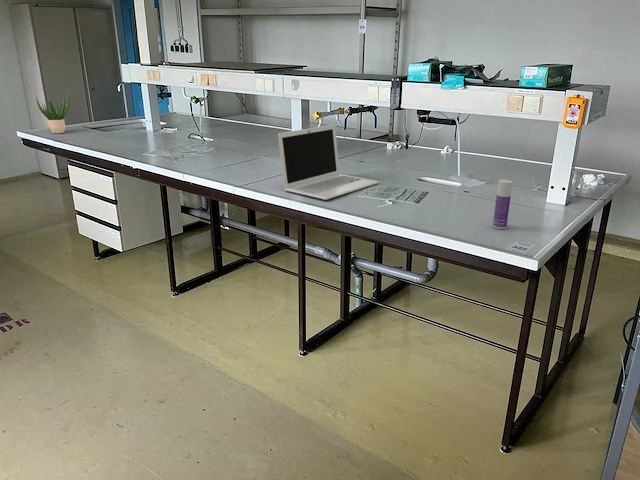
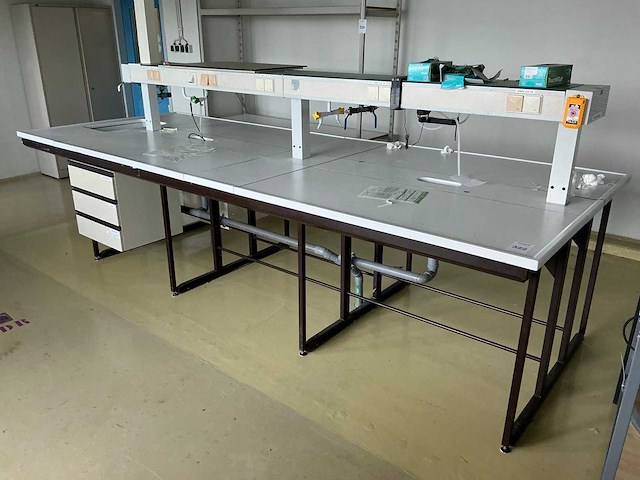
- laptop [277,124,380,201]
- bottle [492,179,513,230]
- potted plant [35,89,70,134]
